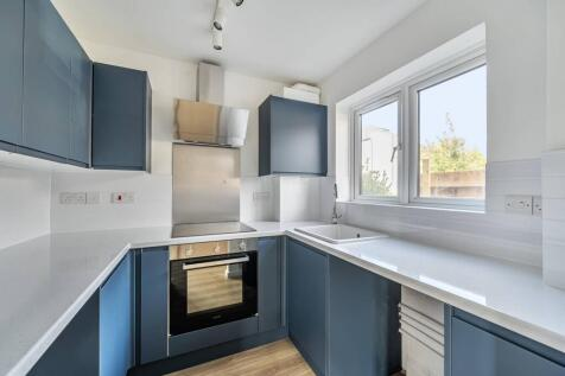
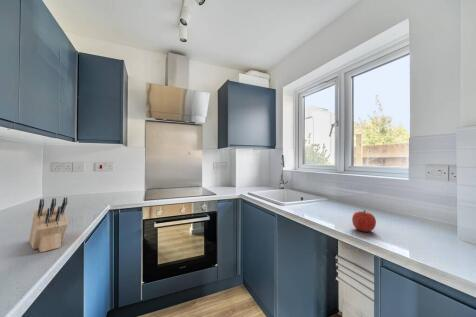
+ knife block [28,196,69,253]
+ apple [351,209,377,233]
